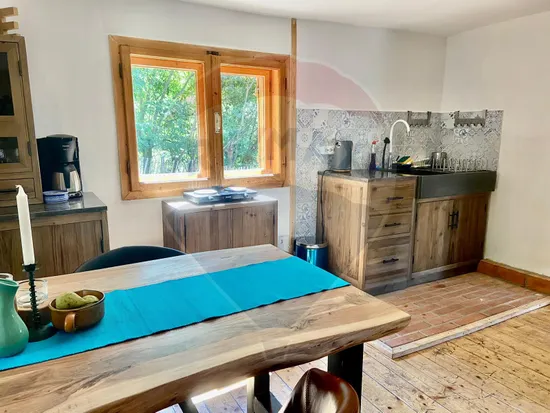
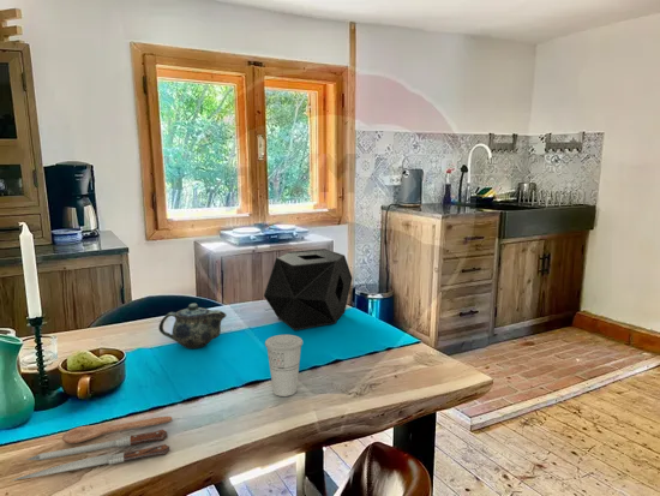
+ spoon [12,416,173,482]
+ speaker [263,247,353,331]
+ chinaware [157,303,228,349]
+ cup [264,334,304,398]
